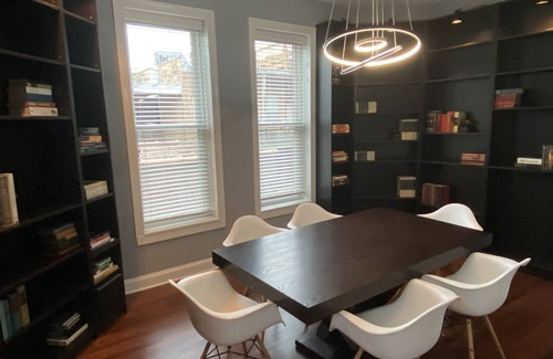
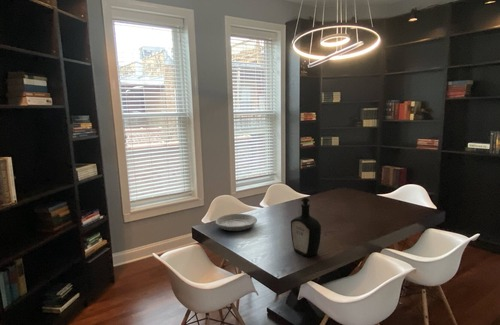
+ plate [214,213,258,232]
+ bottle [290,197,322,258]
